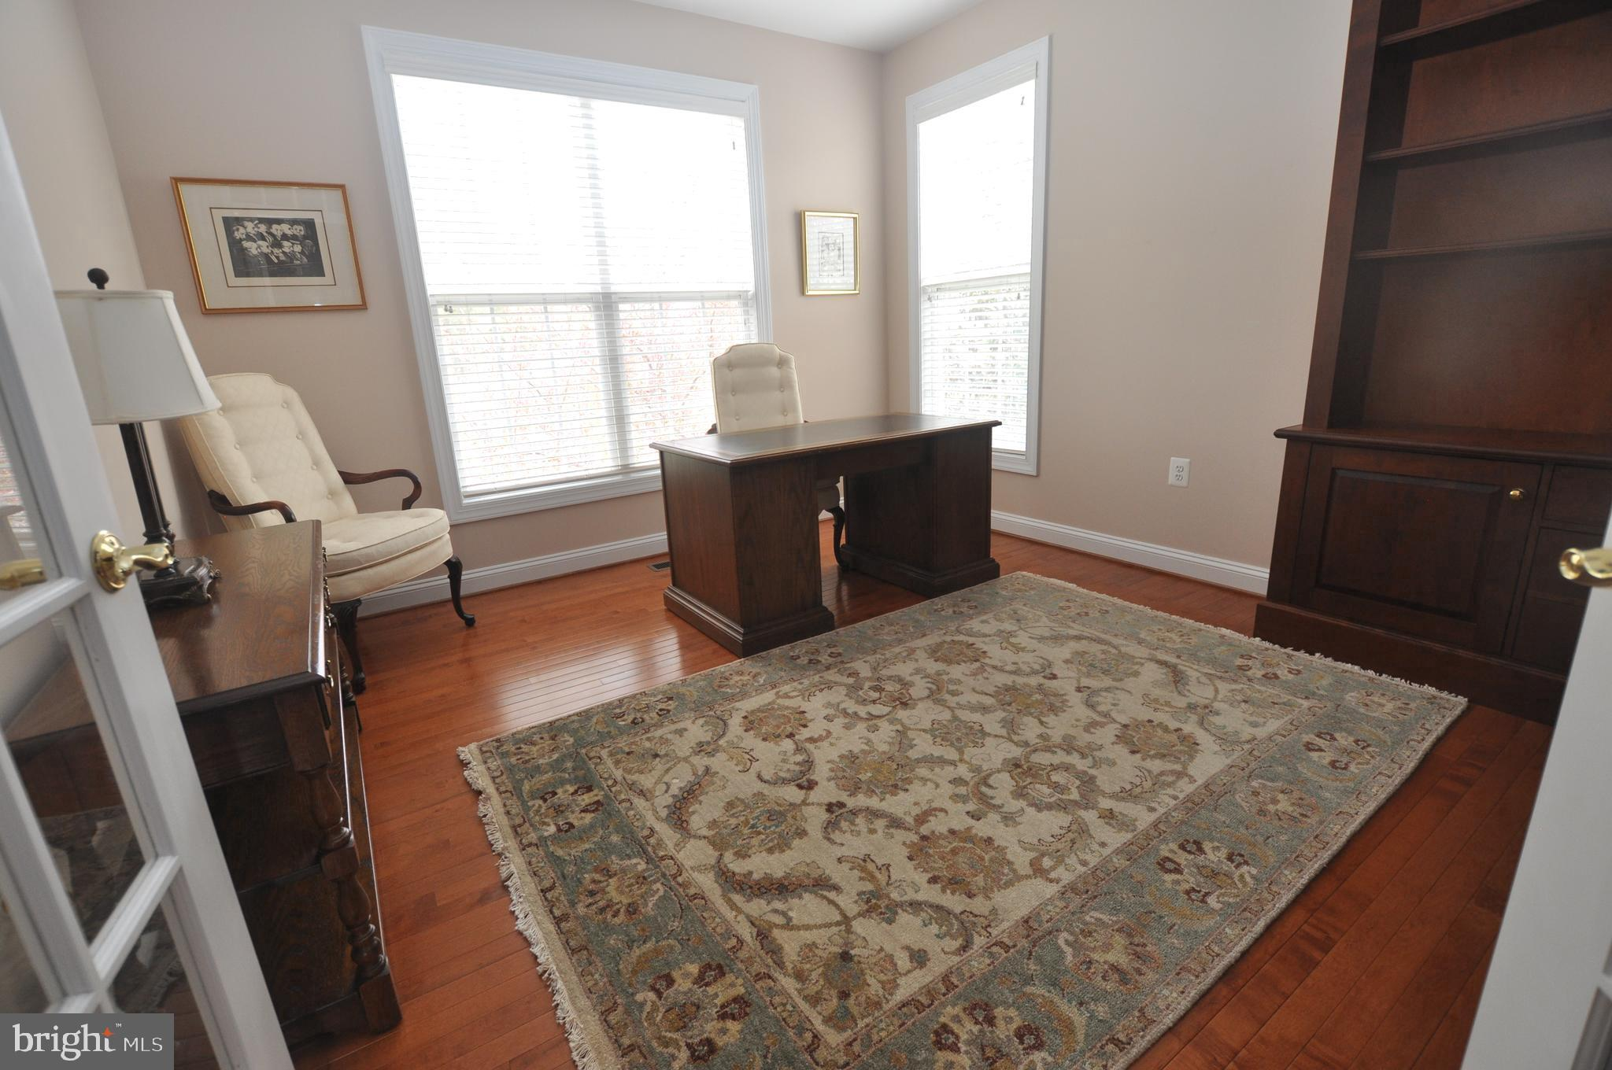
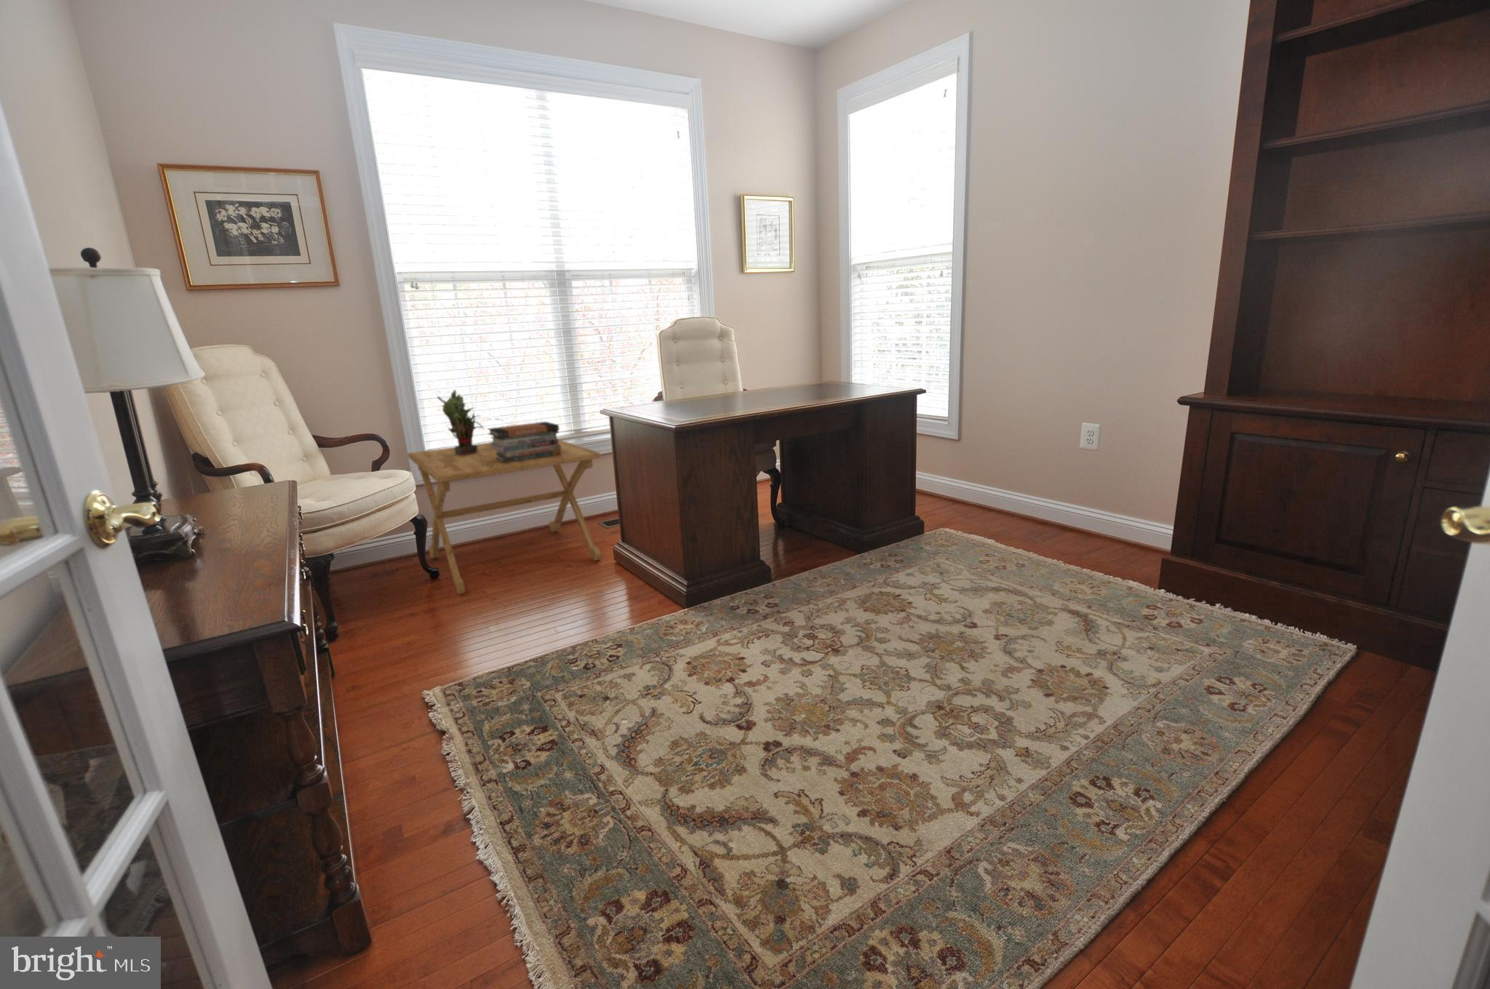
+ side table [406,438,602,595]
+ potted plant [437,389,485,455]
+ book stack [487,421,561,464]
